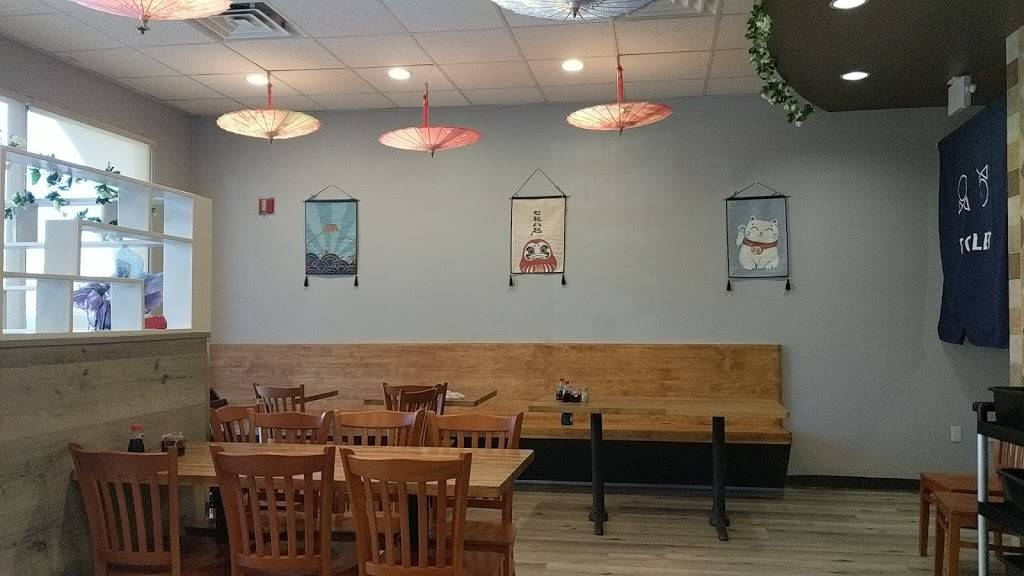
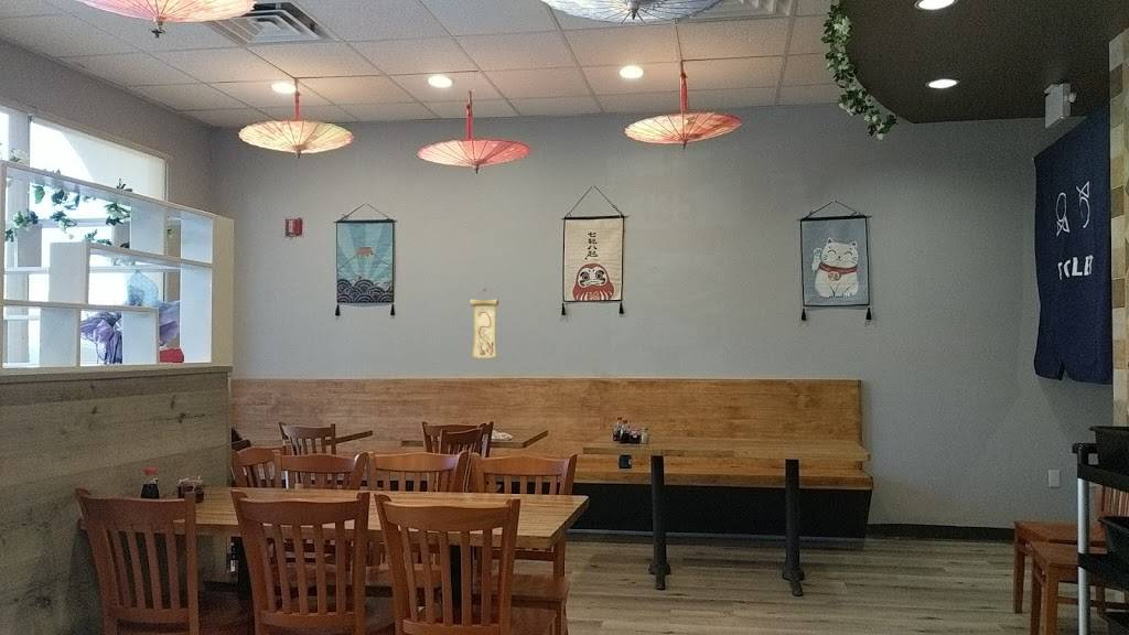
+ wall scroll [469,288,499,359]
